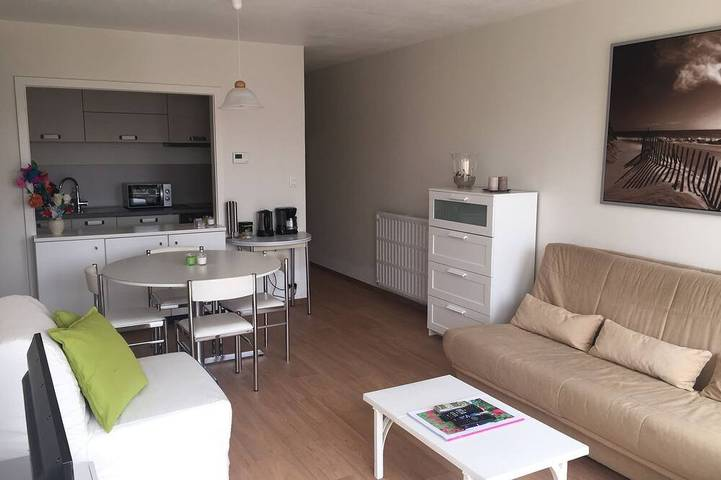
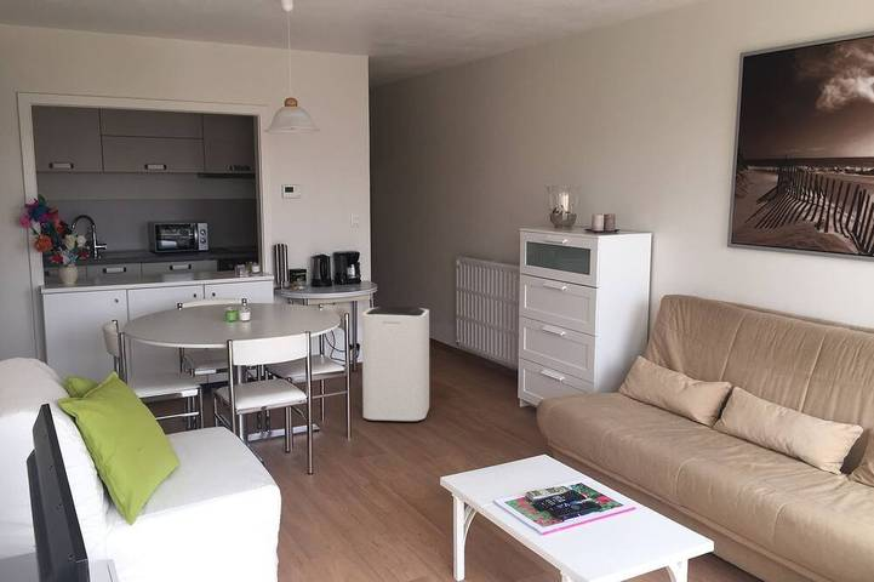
+ trash can [361,306,430,423]
